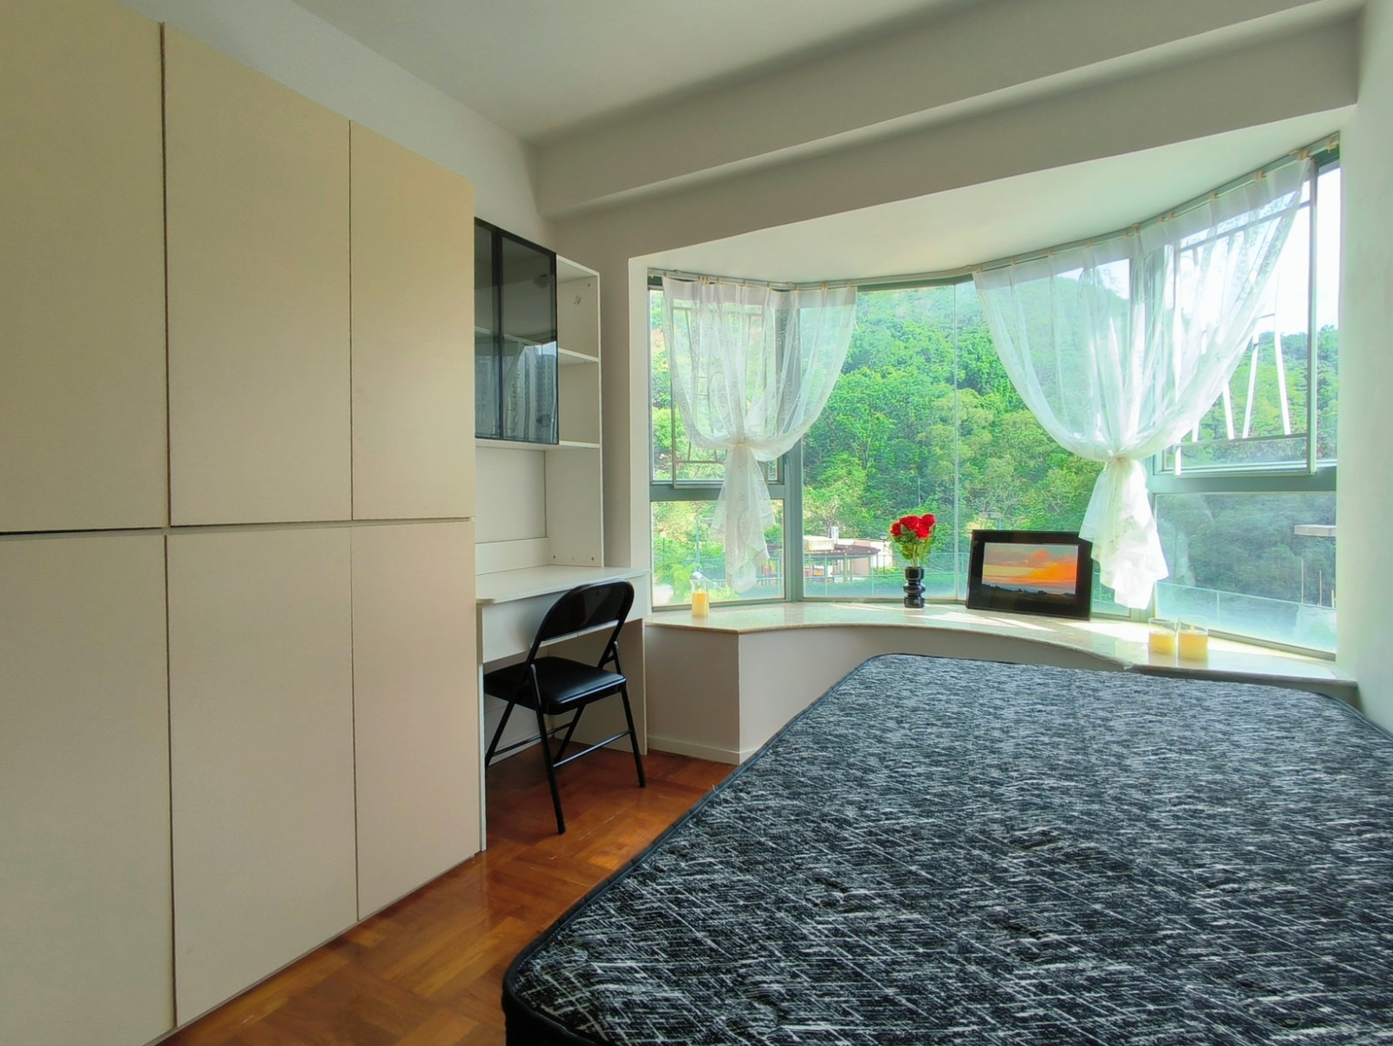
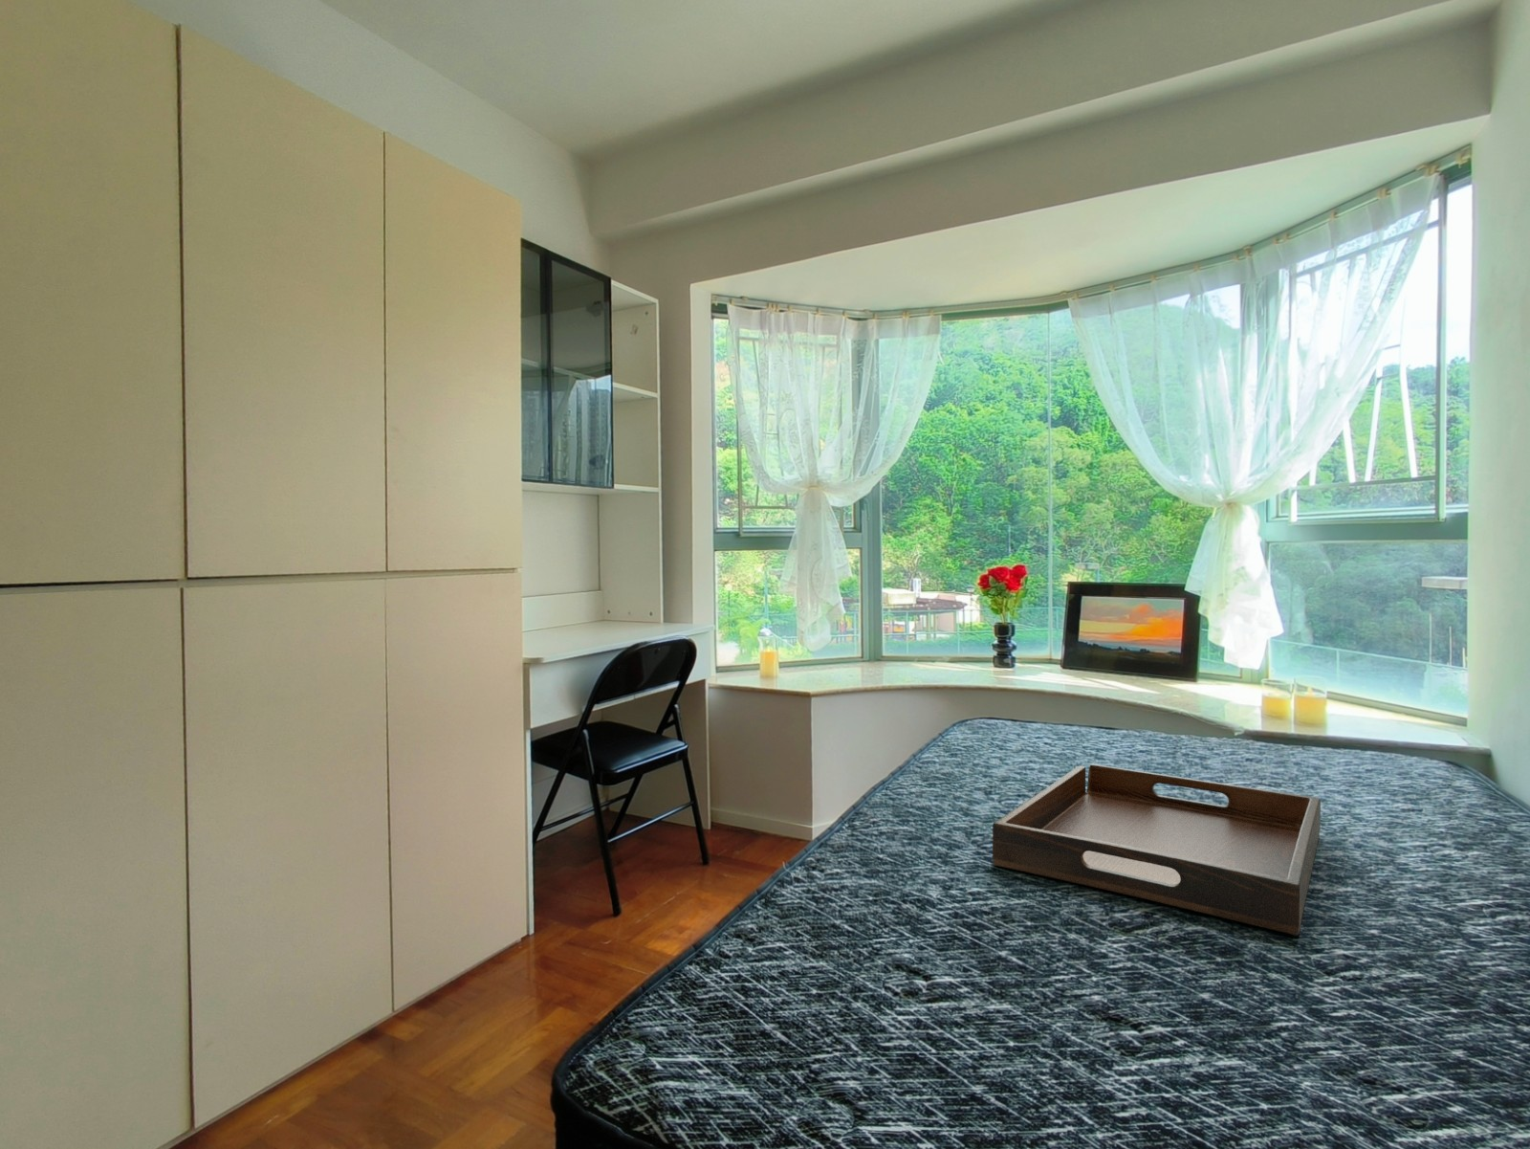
+ serving tray [992,764,1321,937]
